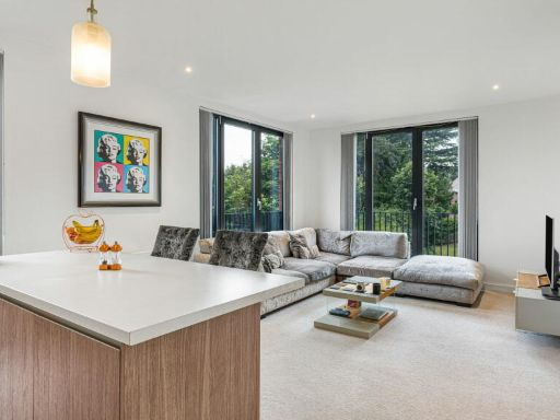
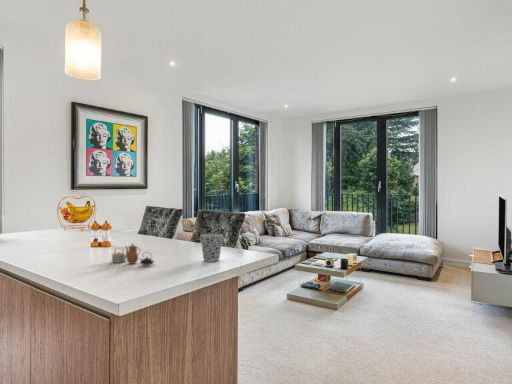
+ teapot [111,242,155,266]
+ cup [199,233,224,263]
